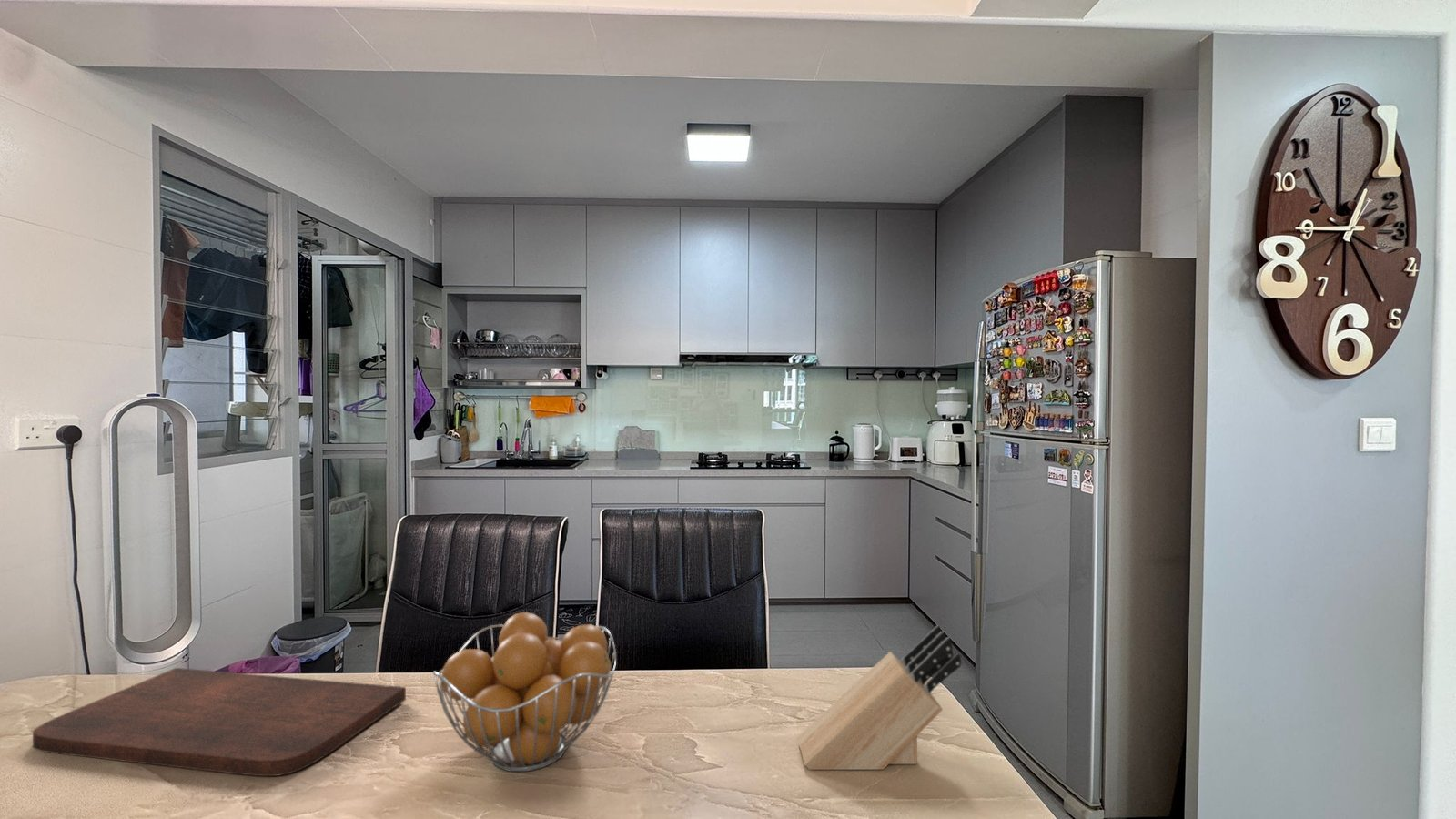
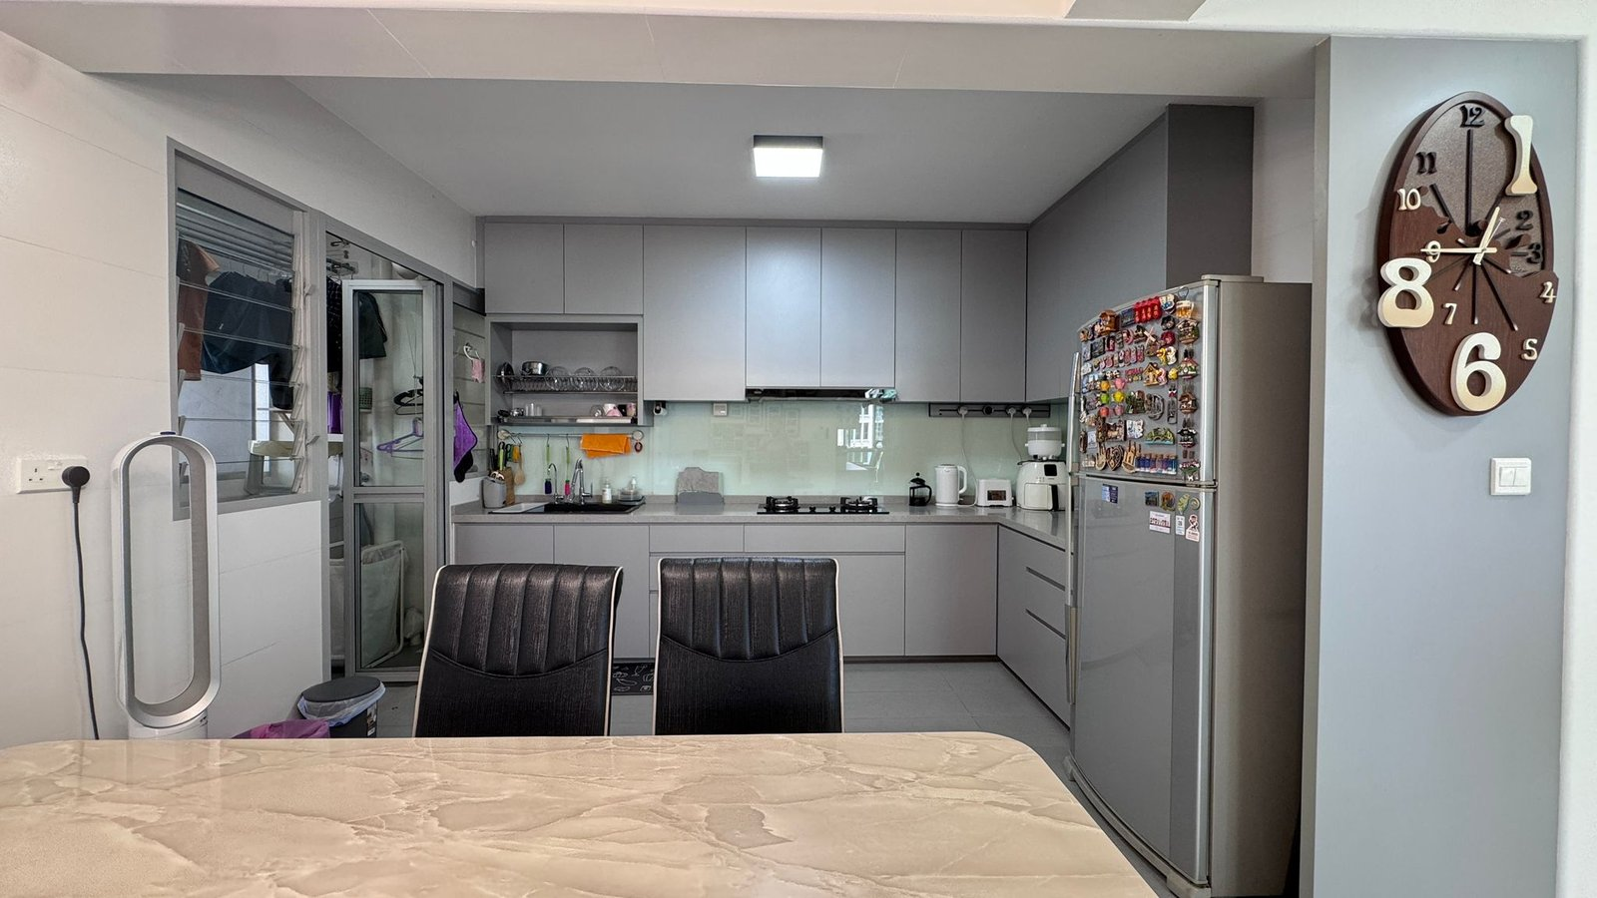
- knife block [797,624,962,771]
- fruit basket [432,612,617,773]
- cutting board [32,667,407,777]
